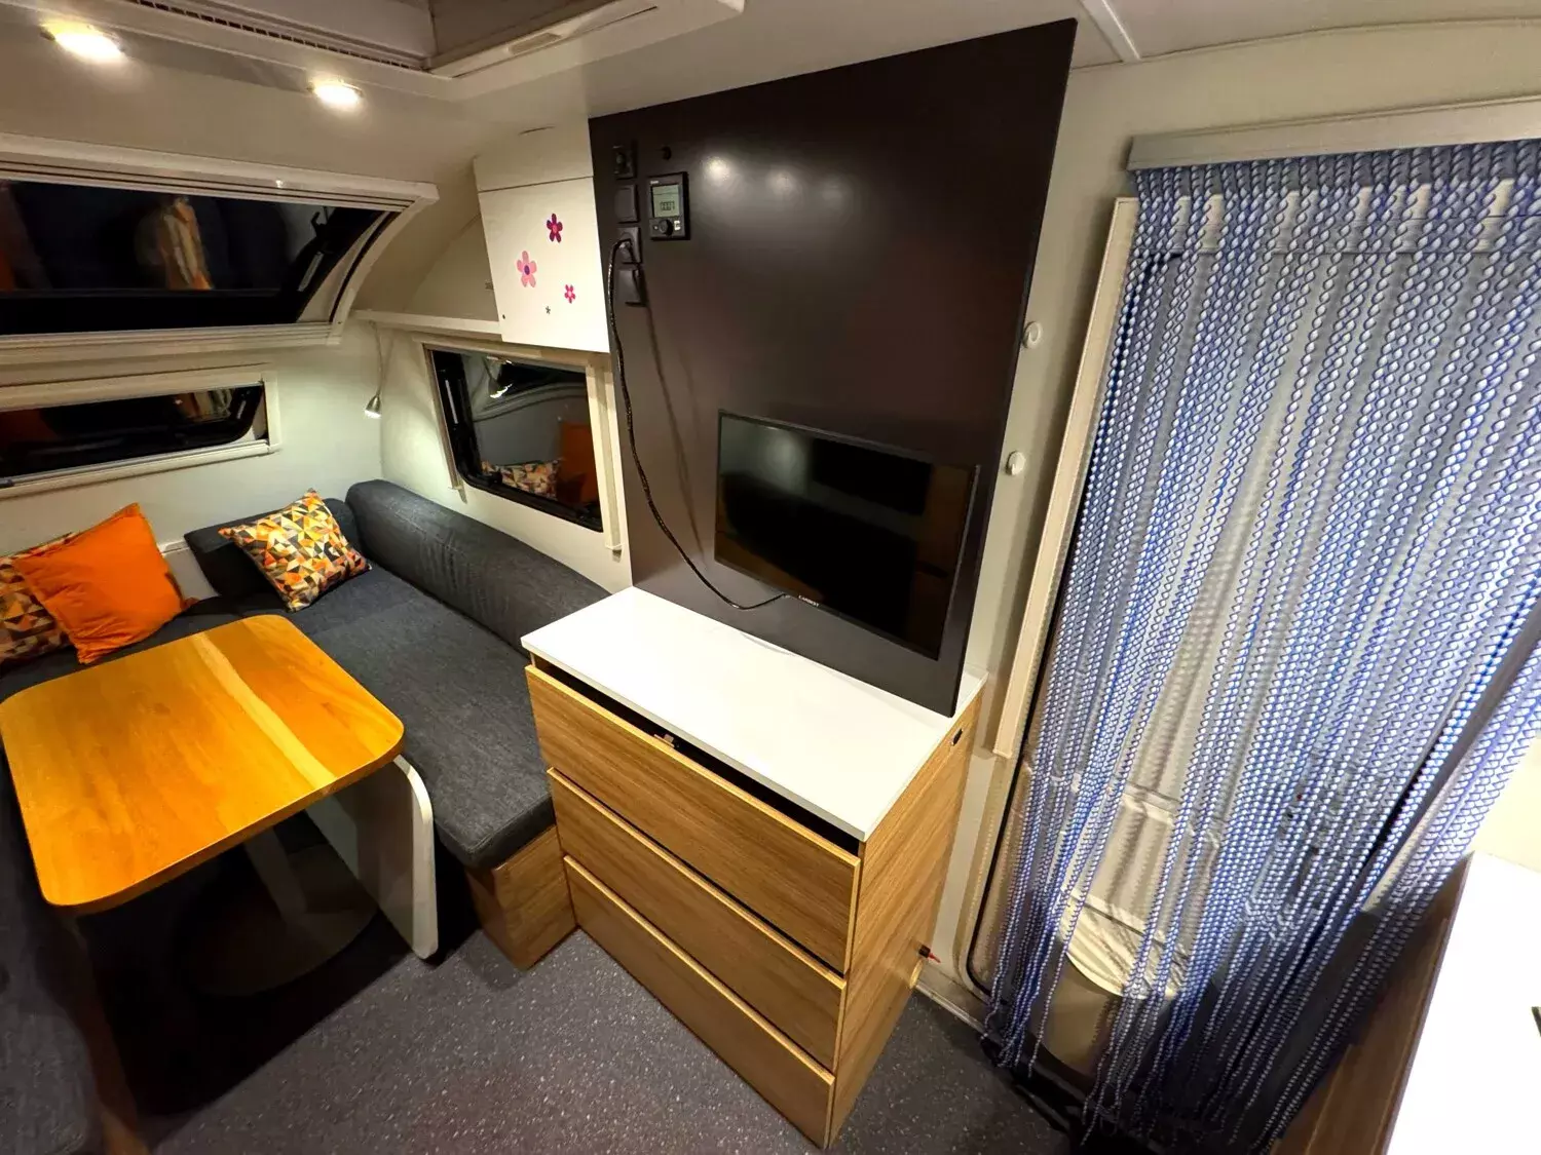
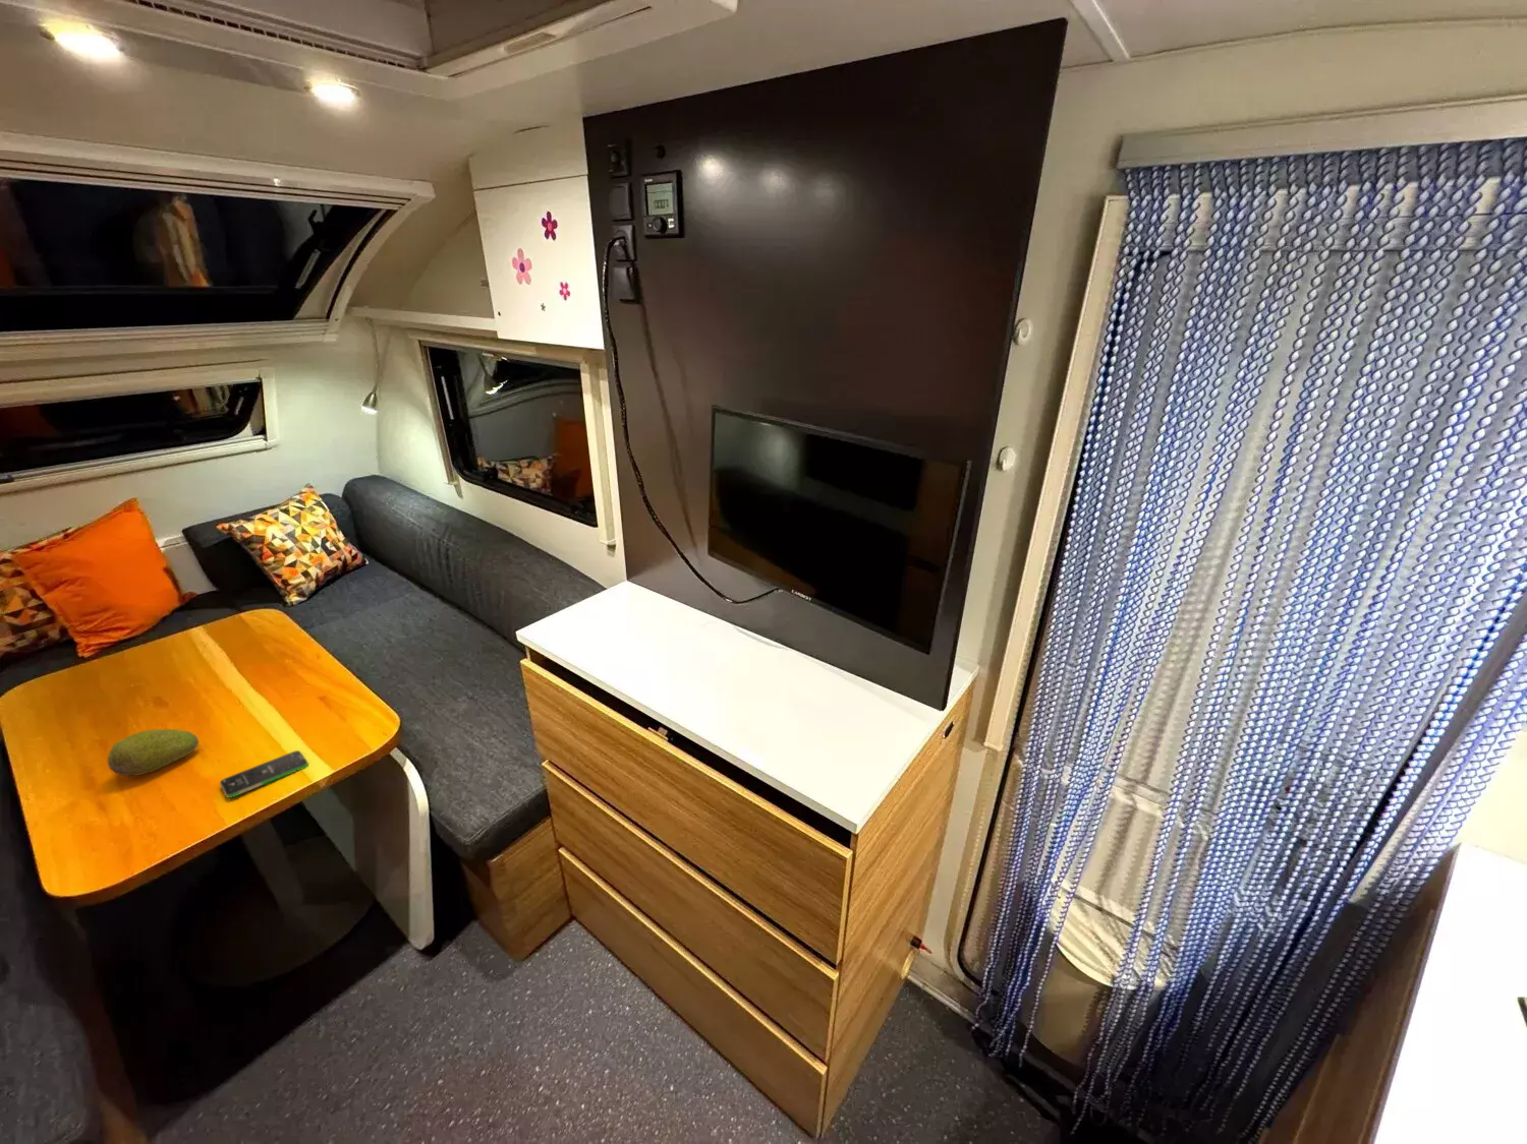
+ smartphone [219,750,309,799]
+ fruit [107,728,200,777]
